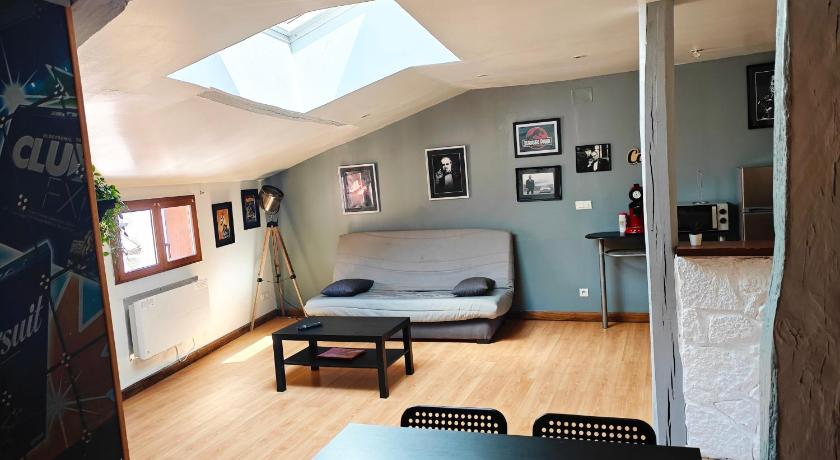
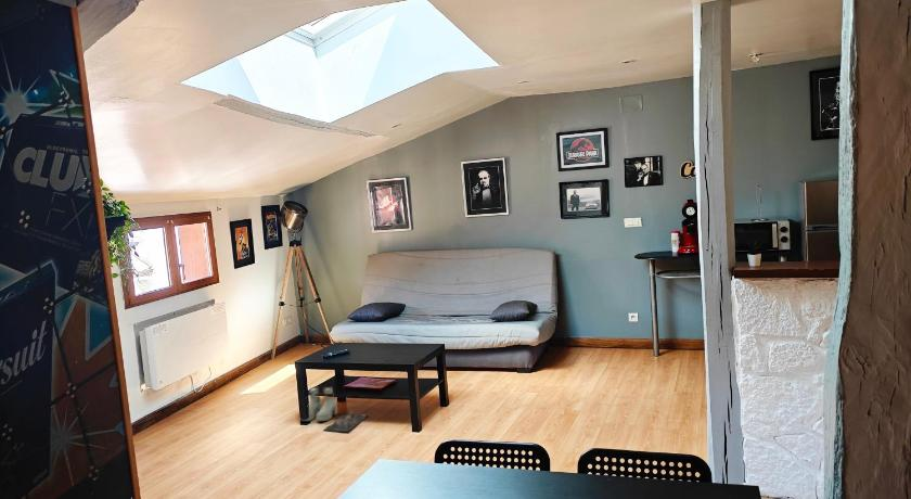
+ boots [300,386,338,422]
+ bag [322,409,368,433]
